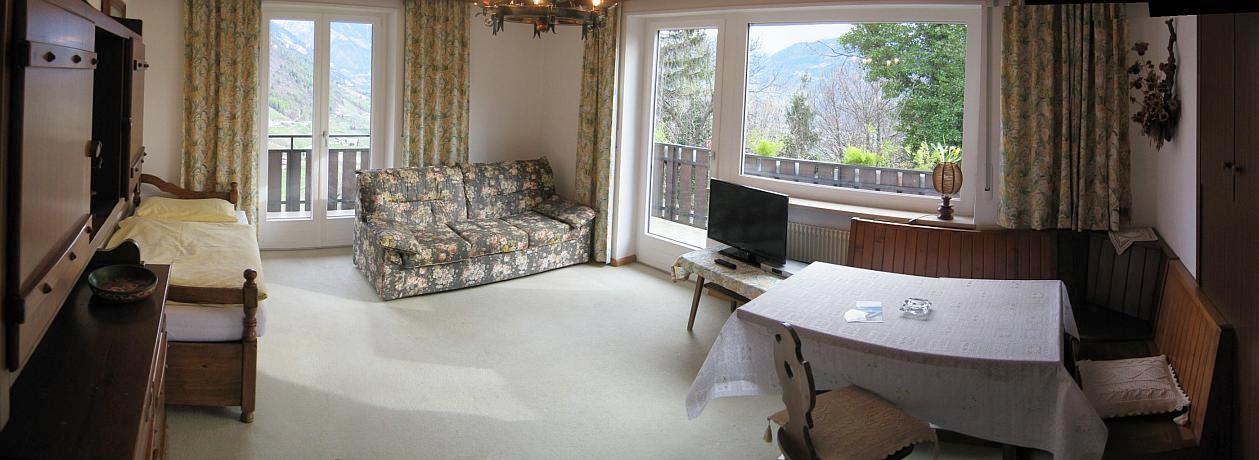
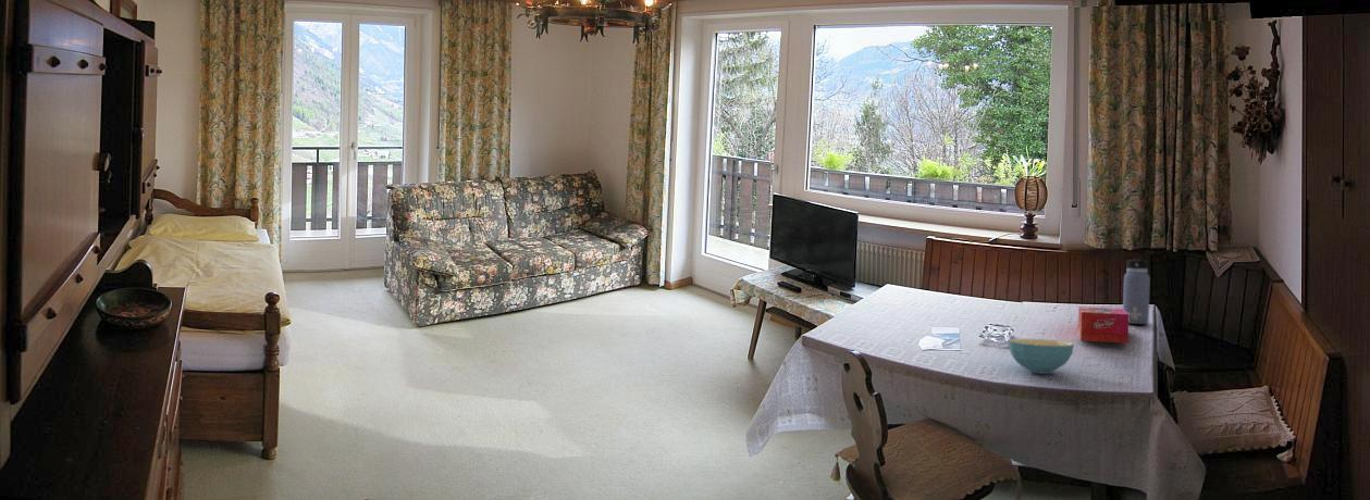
+ cereal bowl [1007,338,1075,375]
+ tissue box [1077,305,1130,345]
+ water bottle [1122,250,1153,325]
